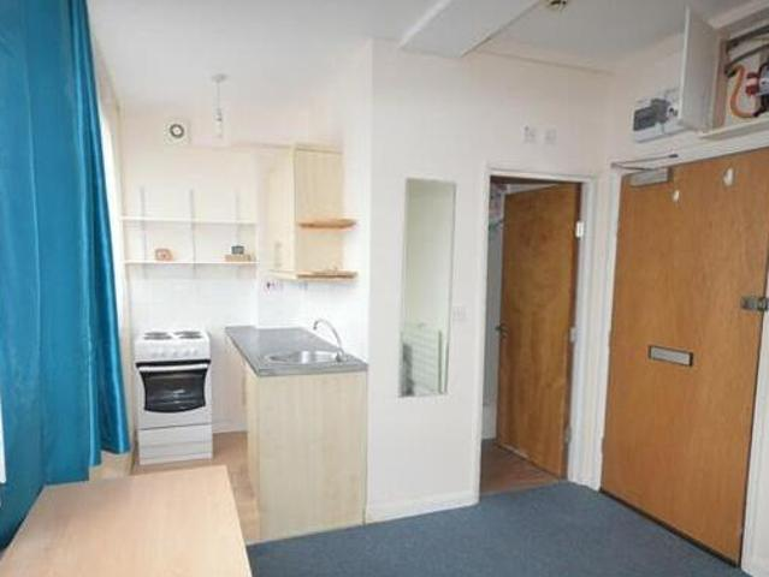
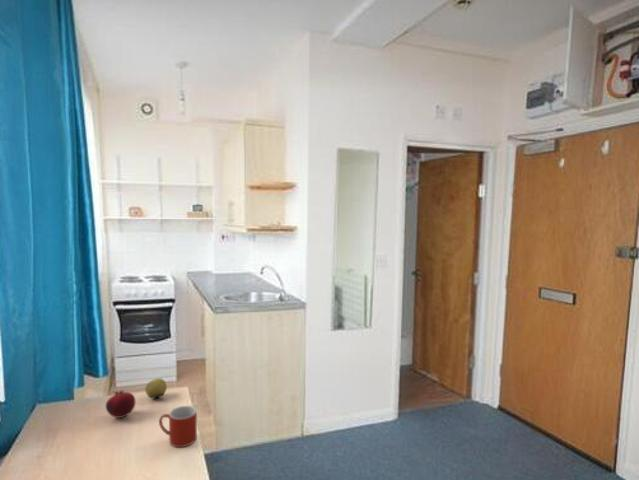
+ mug [158,405,198,448]
+ fruit [144,377,168,400]
+ fruit [105,389,136,419]
